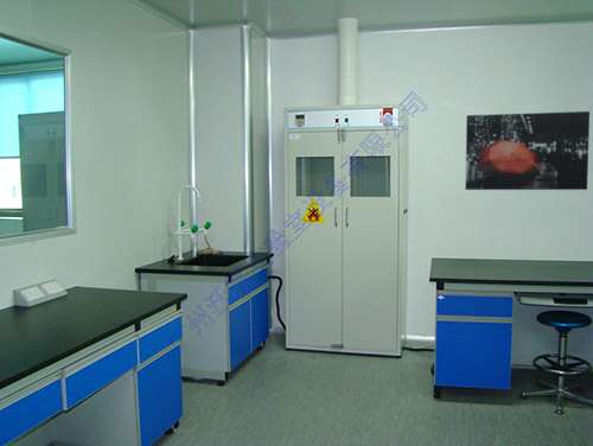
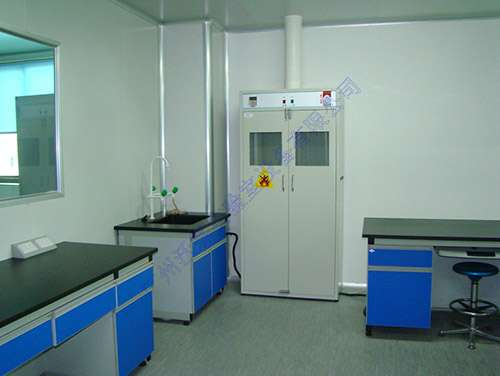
- wall art [464,110,591,191]
